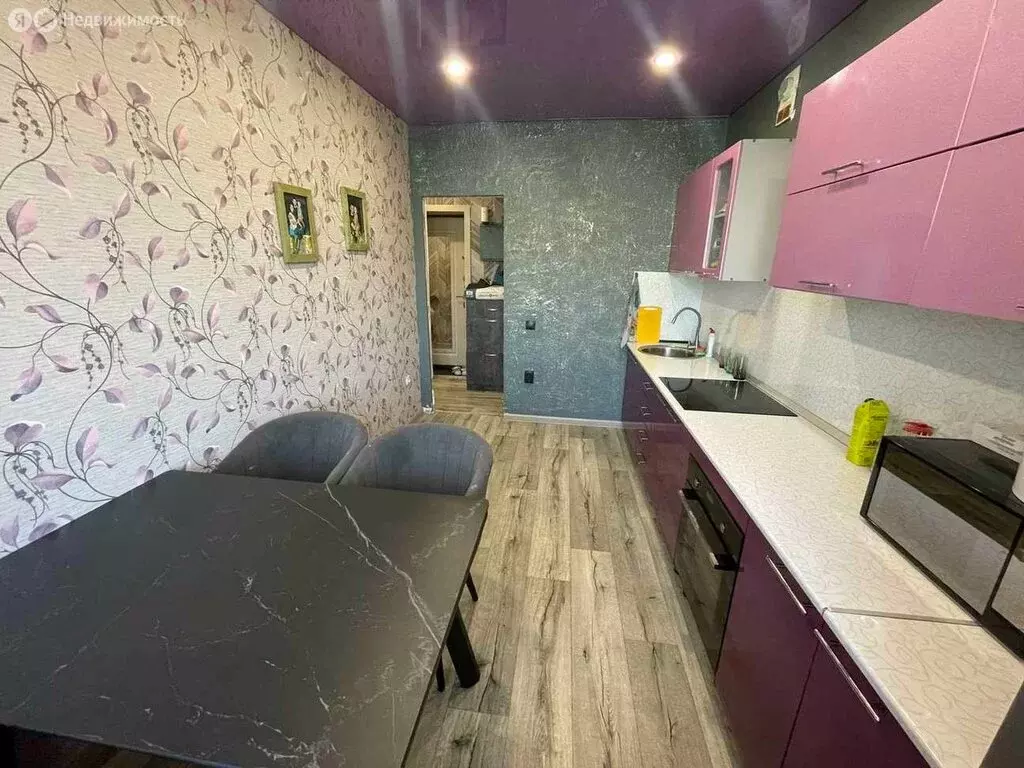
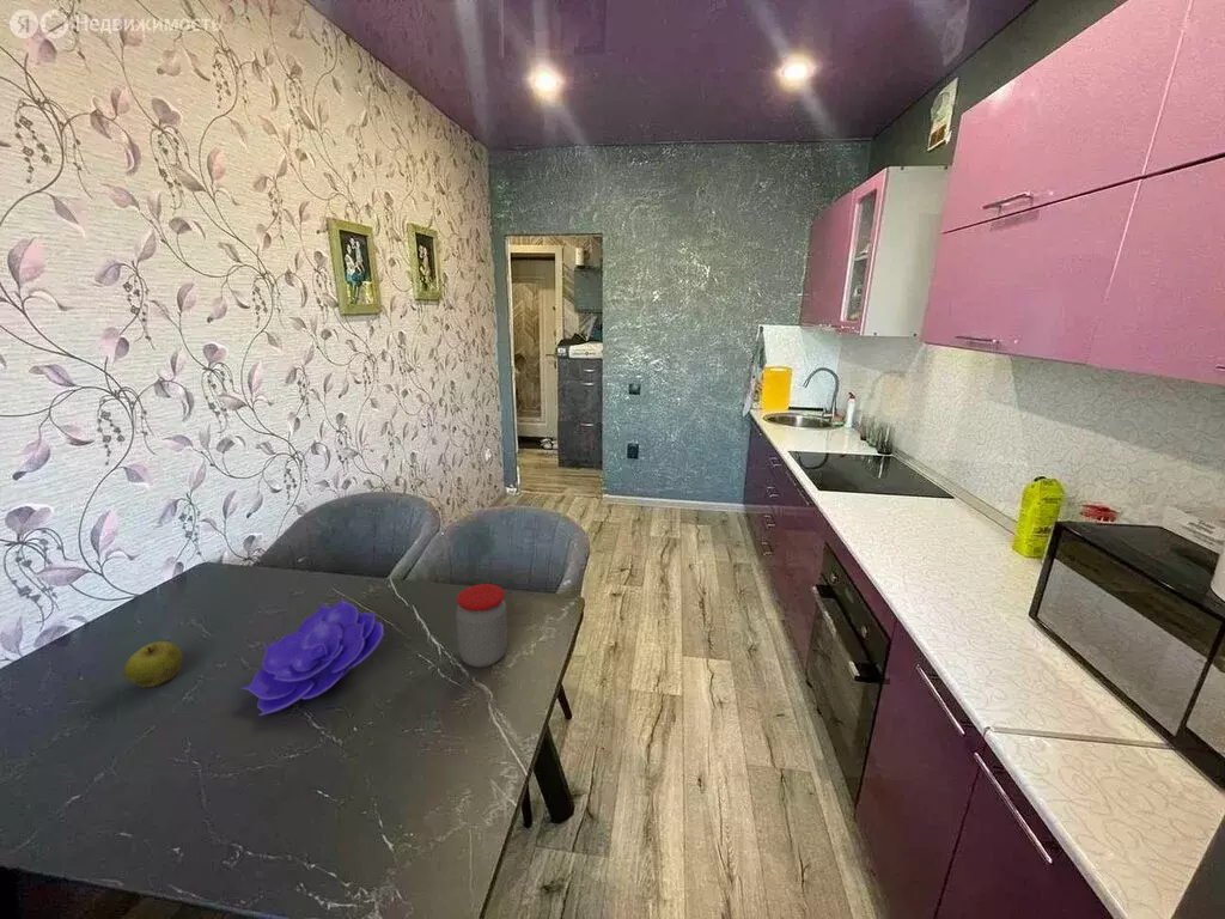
+ jar [455,583,508,668]
+ decorative bowl [240,596,385,717]
+ apple [122,640,184,688]
